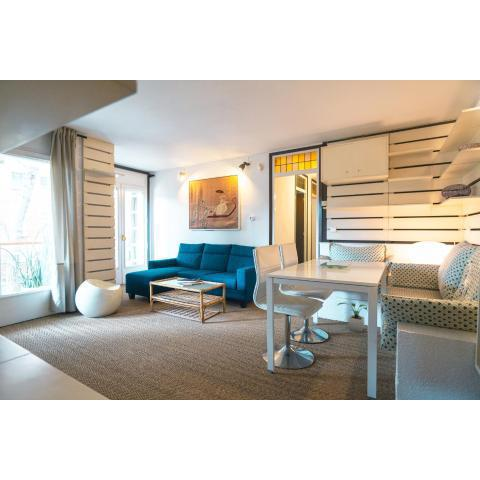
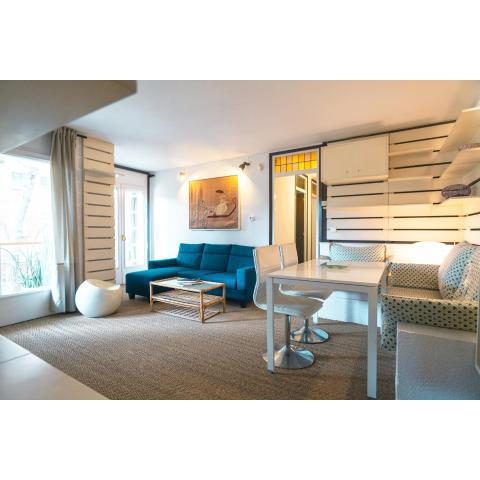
- potted plant [336,301,368,333]
